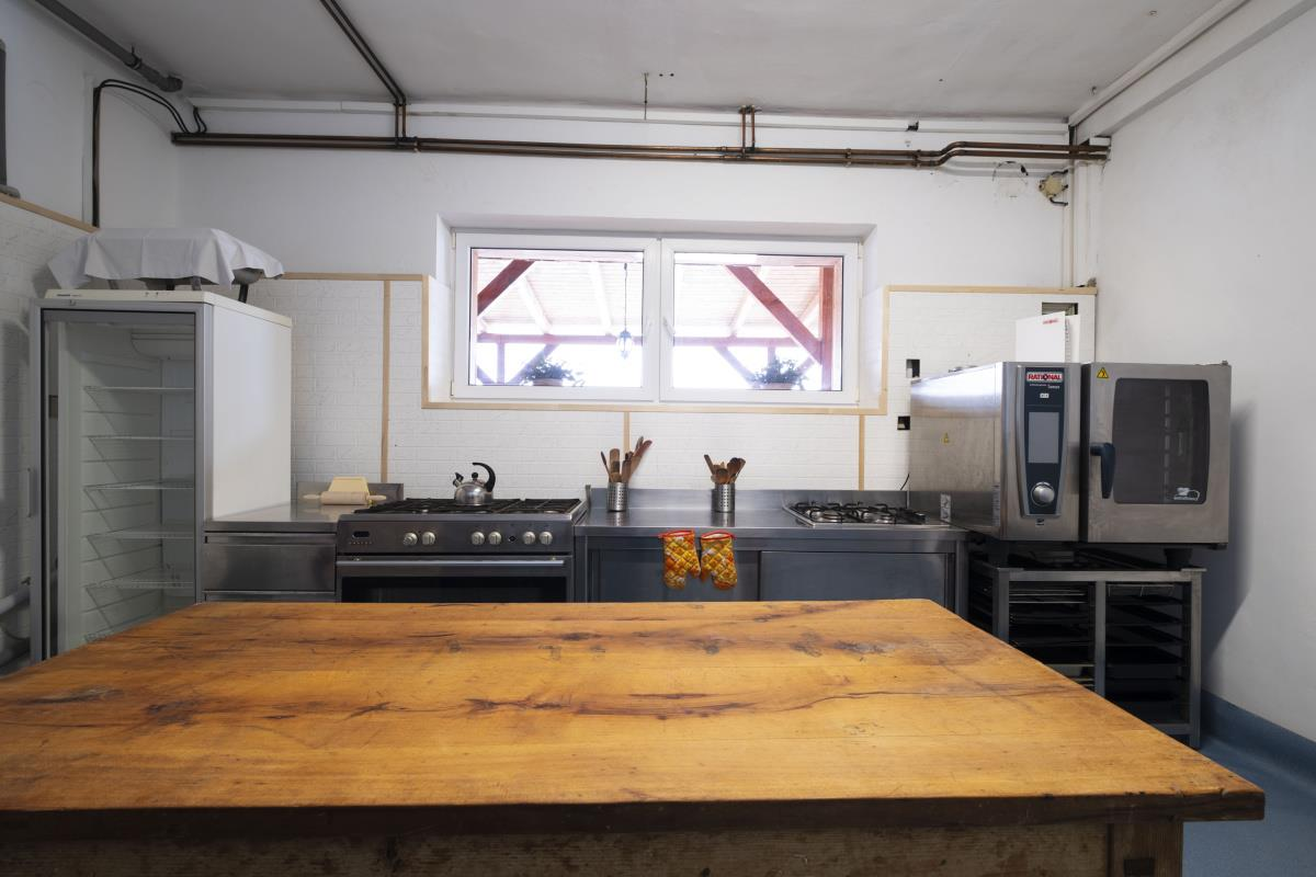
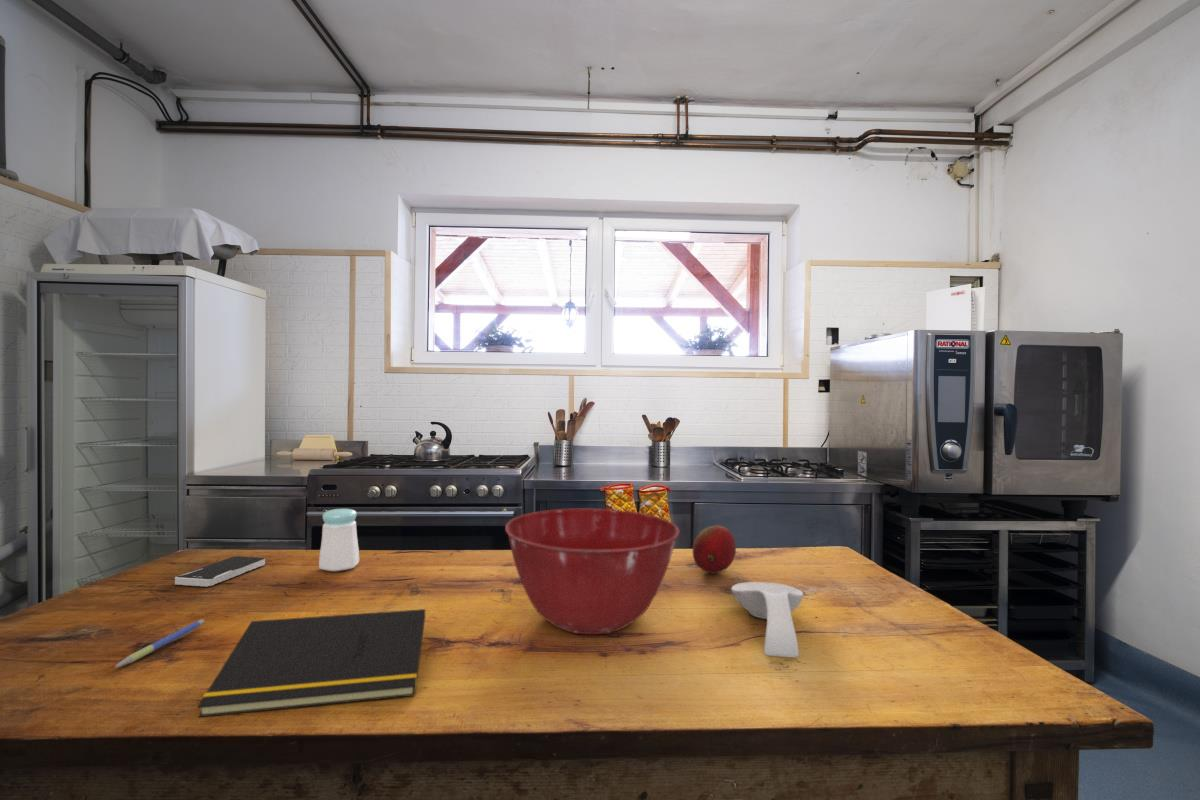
+ pen [114,618,205,669]
+ notepad [197,608,427,718]
+ mixing bowl [504,507,680,635]
+ spoon rest [730,581,804,658]
+ salt shaker [318,508,360,572]
+ smartphone [174,555,266,588]
+ fruit [691,525,737,574]
